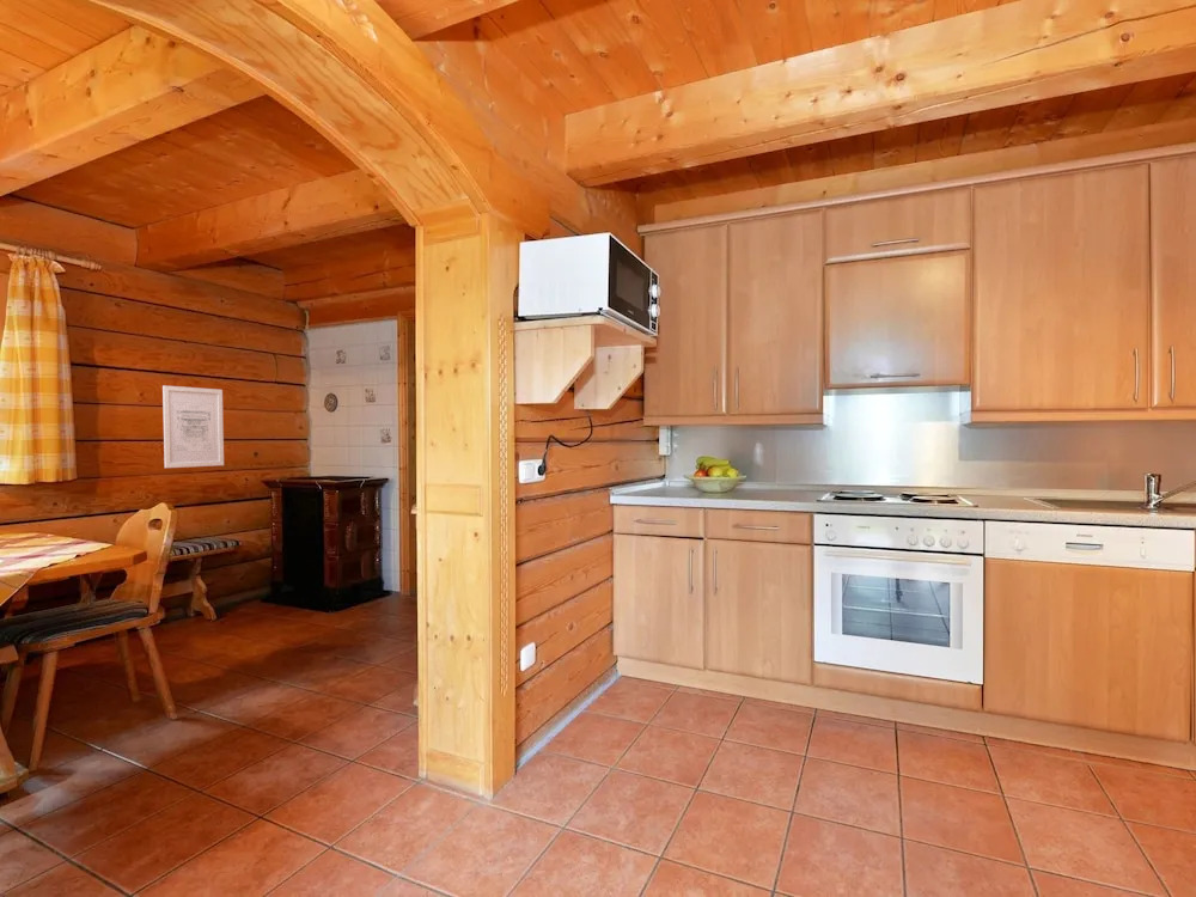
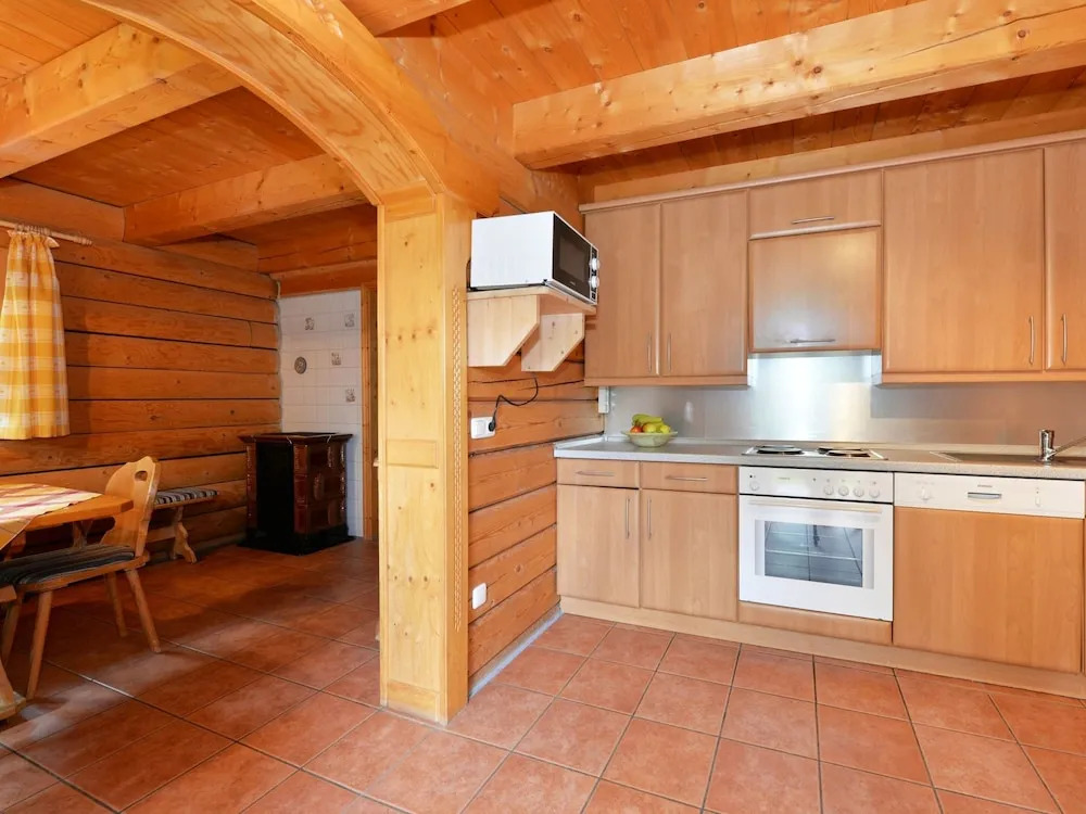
- wall art [161,384,225,469]
